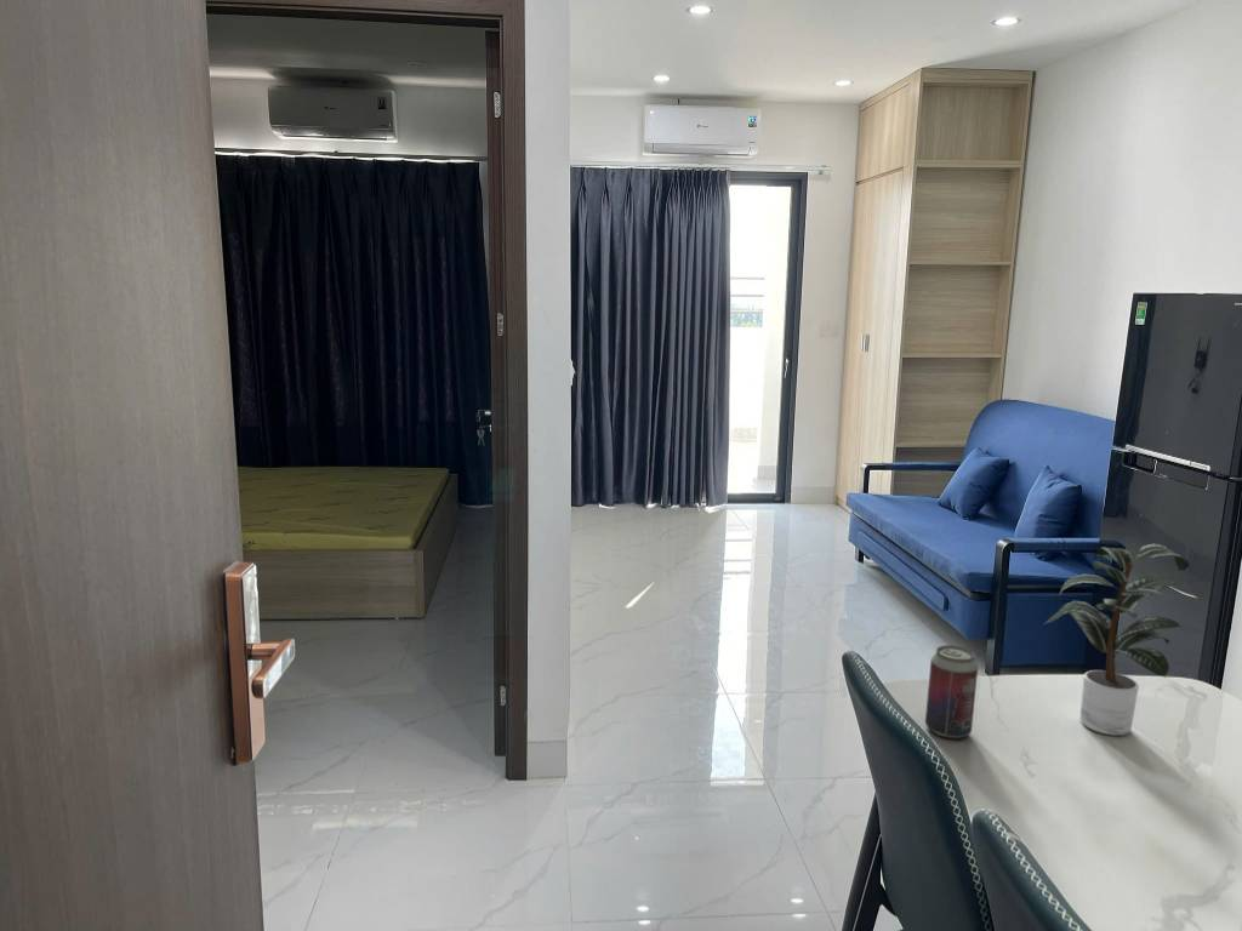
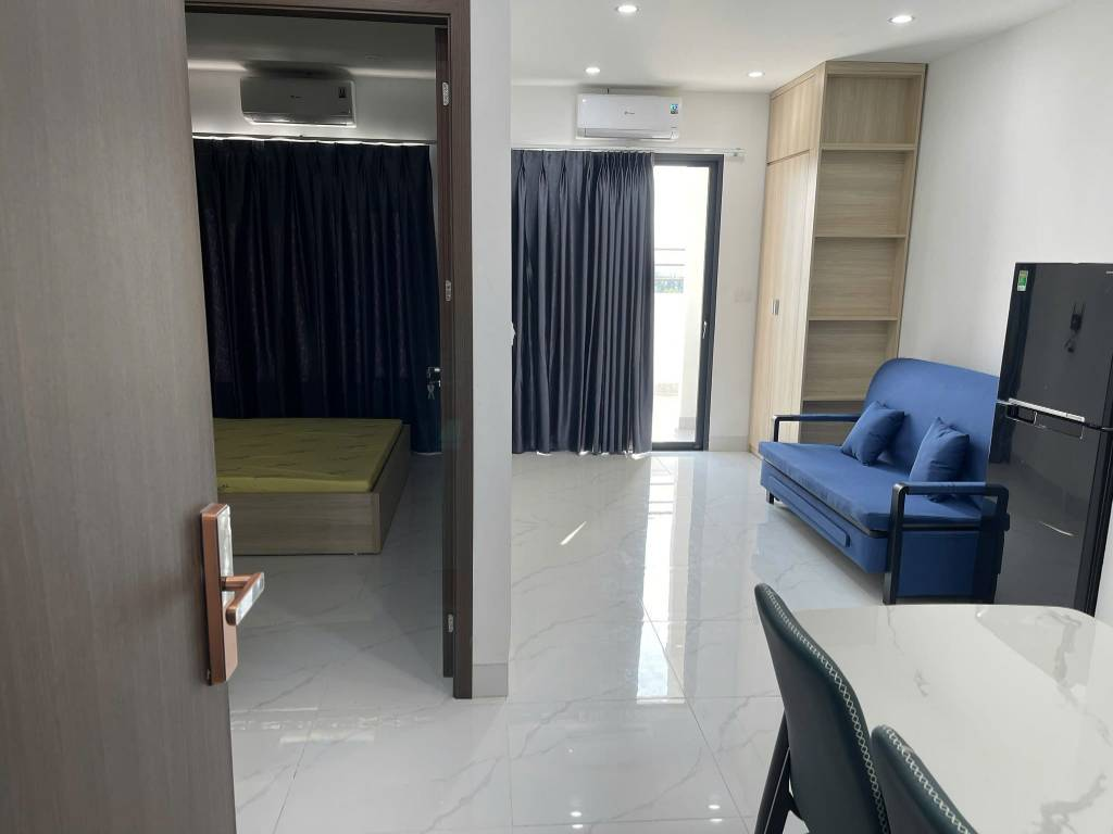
- potted plant [1041,542,1190,737]
- beverage can [924,644,979,739]
